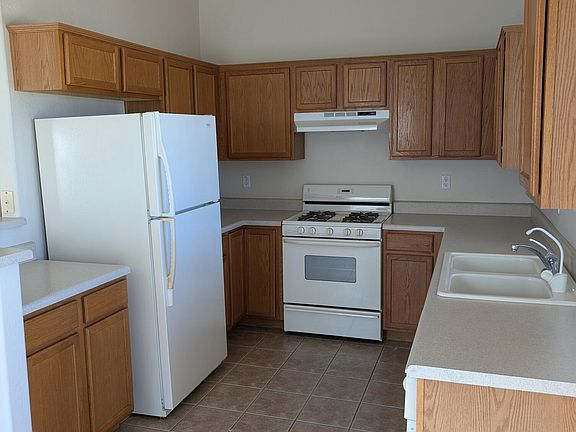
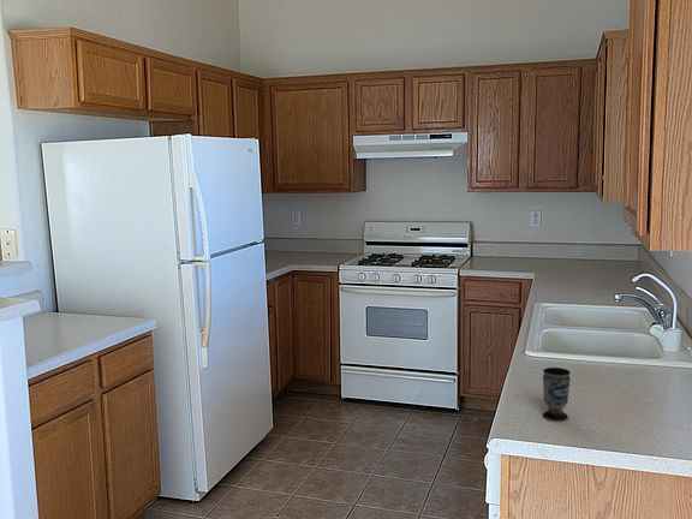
+ cup [542,366,571,422]
